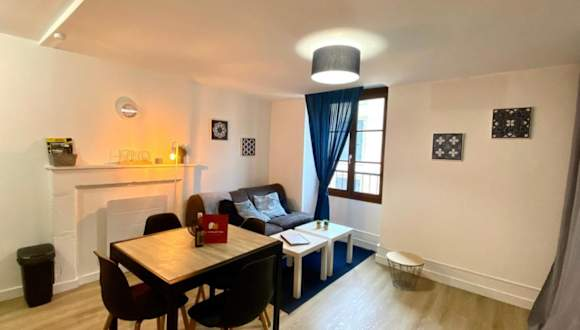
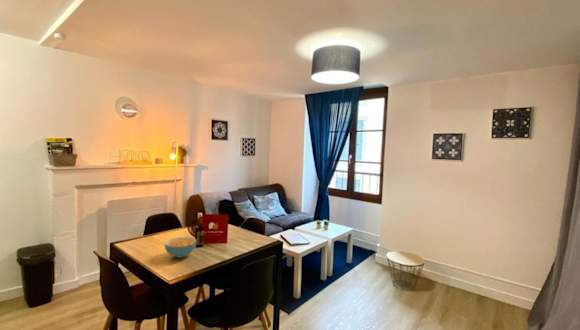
+ cereal bowl [163,236,198,259]
